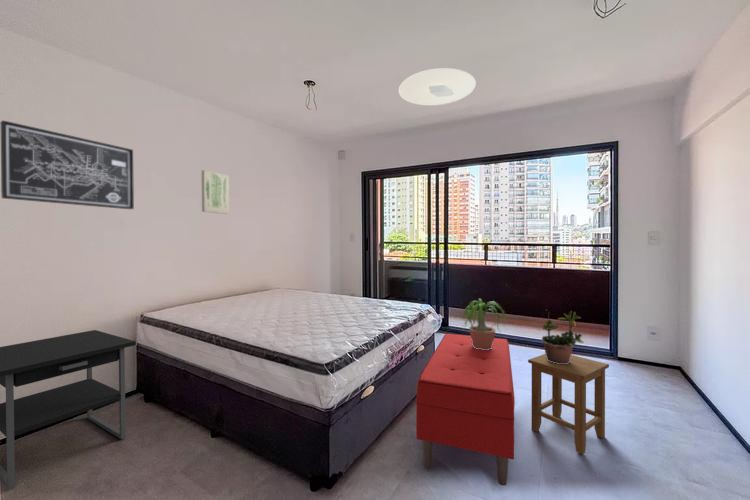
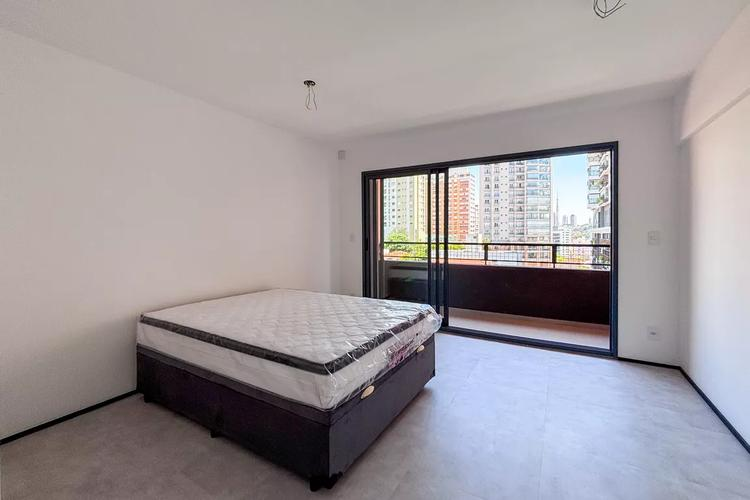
- nightstand [0,329,137,490]
- stool [527,353,610,455]
- ceiling light [398,67,477,107]
- potted plant [540,309,585,364]
- potted plant [462,298,508,350]
- wall art [201,169,230,215]
- bench [415,333,516,487]
- wall art [0,119,135,210]
